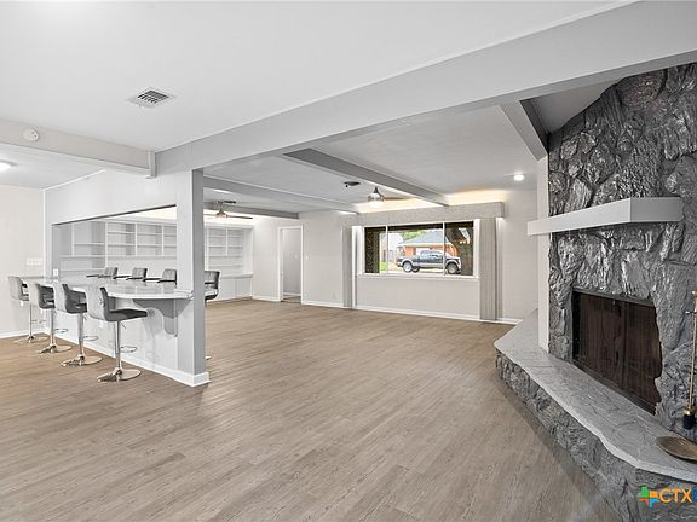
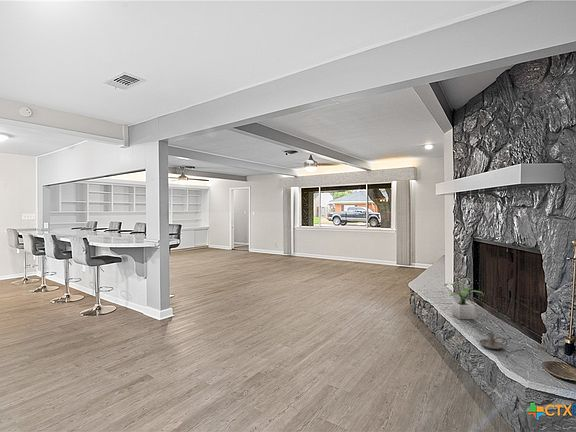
+ candle holder [479,332,508,350]
+ potted plant [444,283,485,320]
